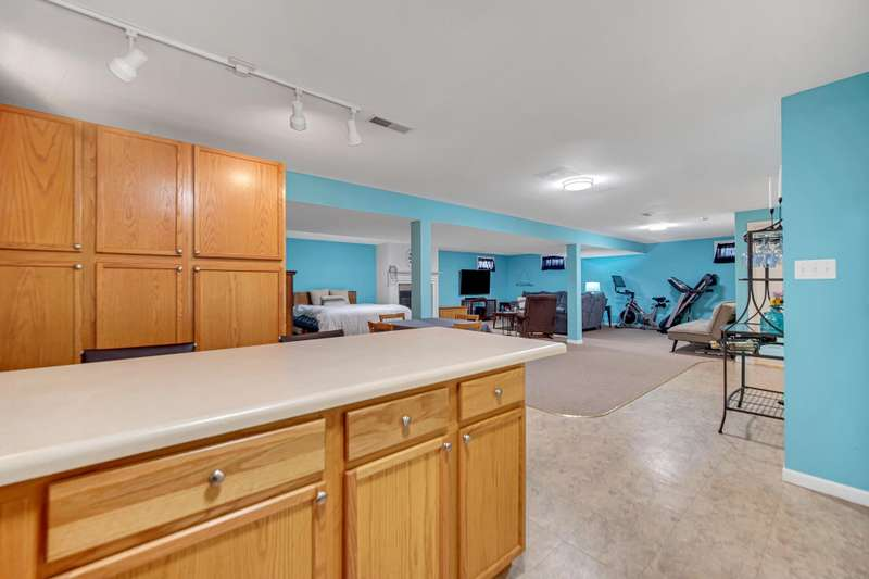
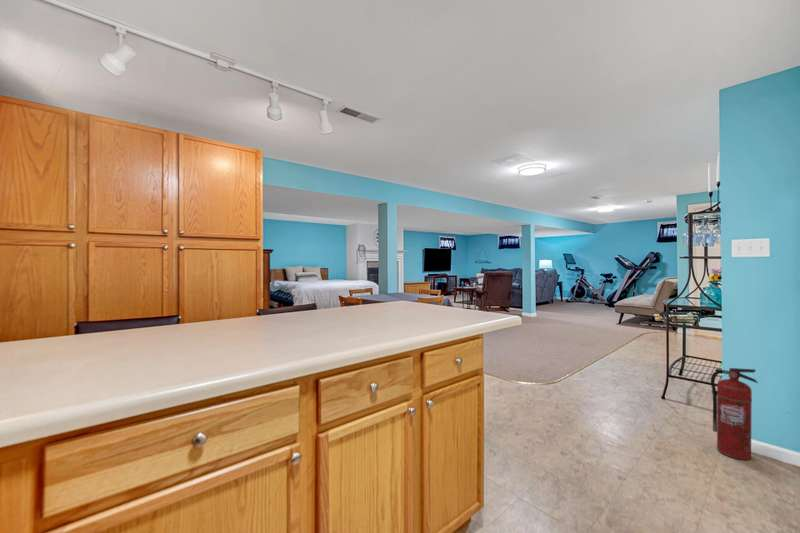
+ fire extinguisher [710,367,759,461]
